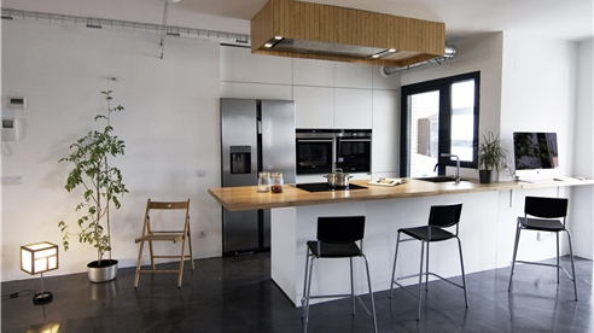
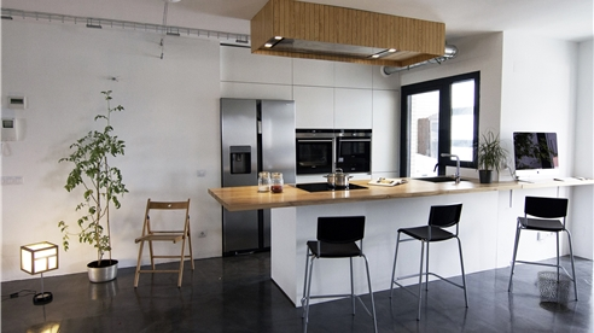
+ waste bin [536,270,573,312]
